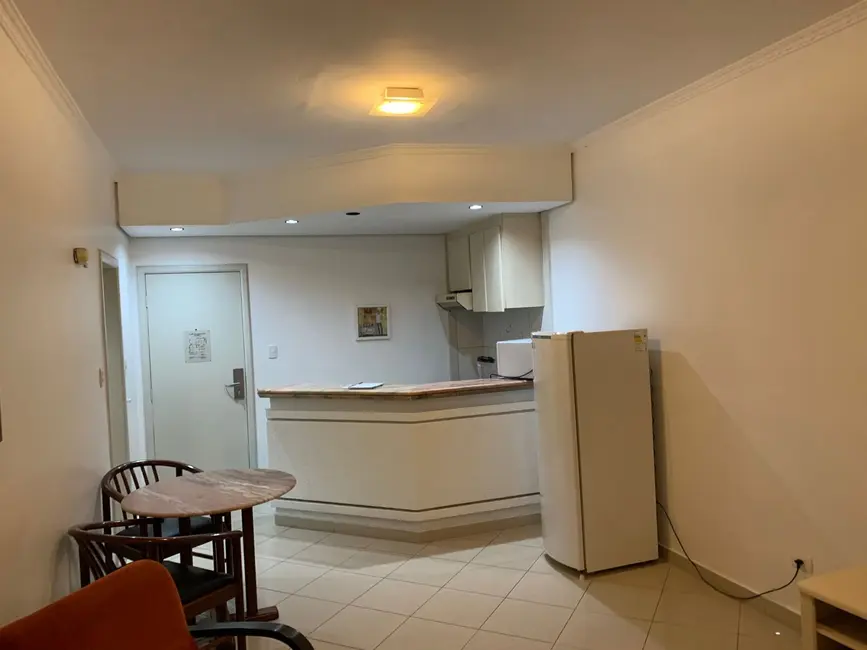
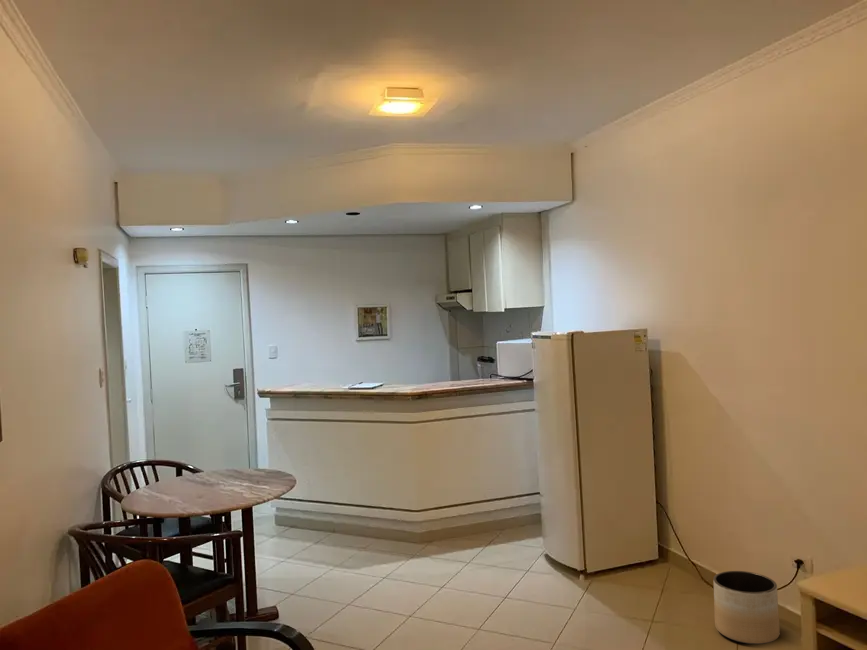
+ planter [712,570,781,645]
